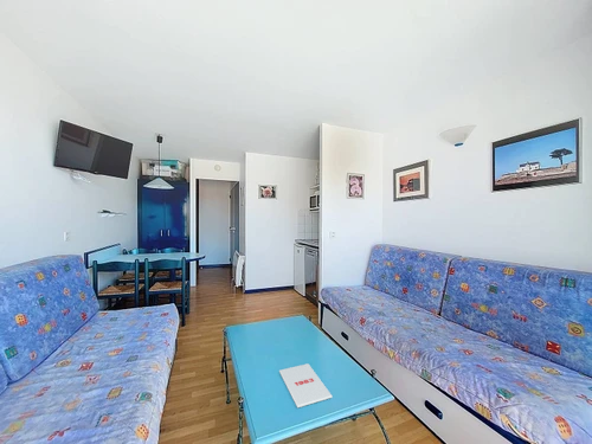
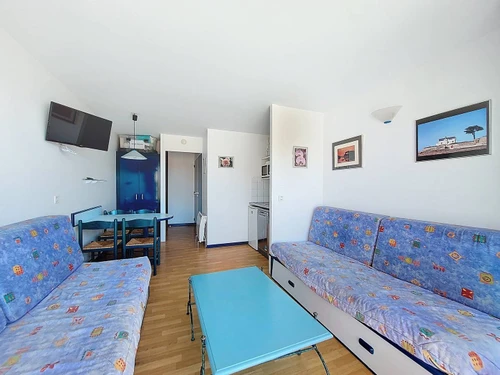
- magazine [278,362,334,408]
